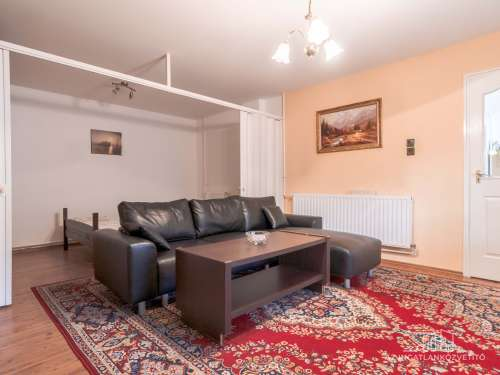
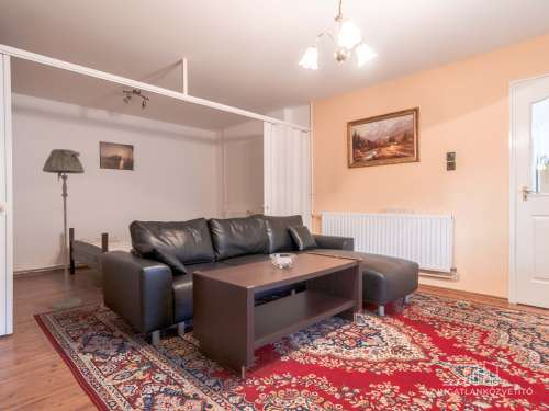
+ floor lamp [42,148,86,310]
